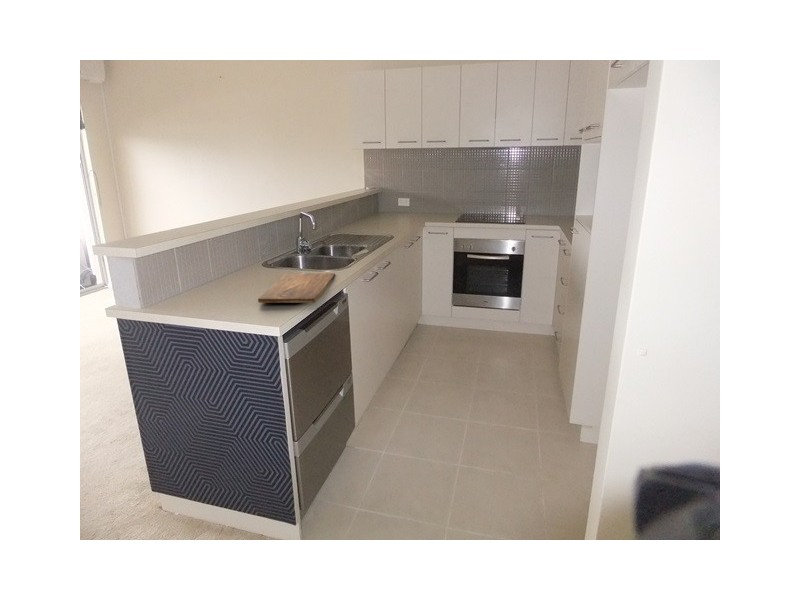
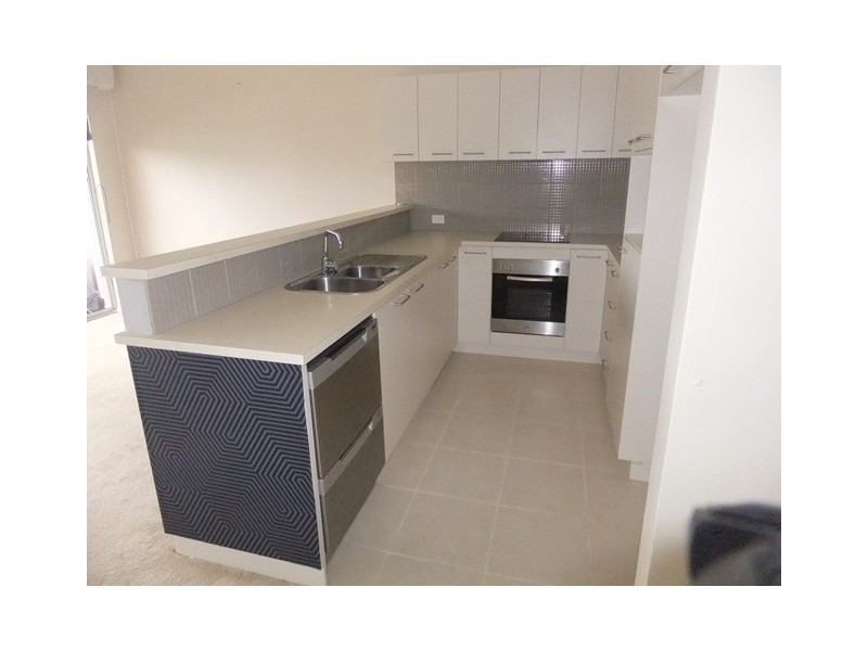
- cutting board [257,272,336,304]
